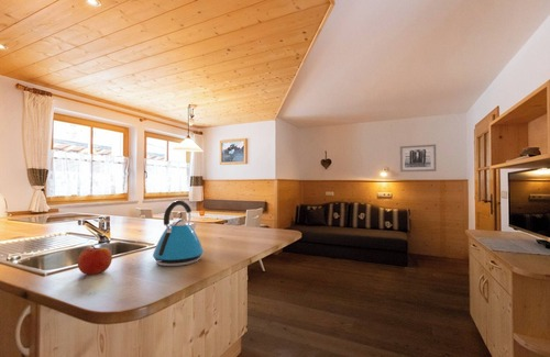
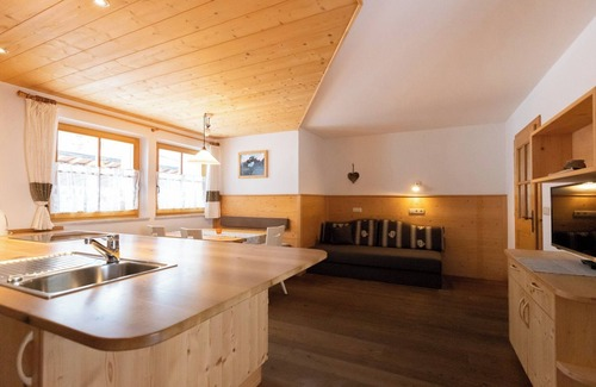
- kettle [152,199,205,267]
- fruit [77,245,113,276]
- wall art [398,144,437,172]
